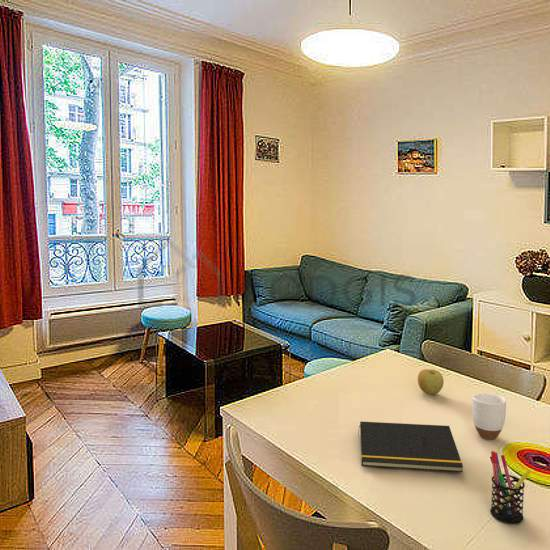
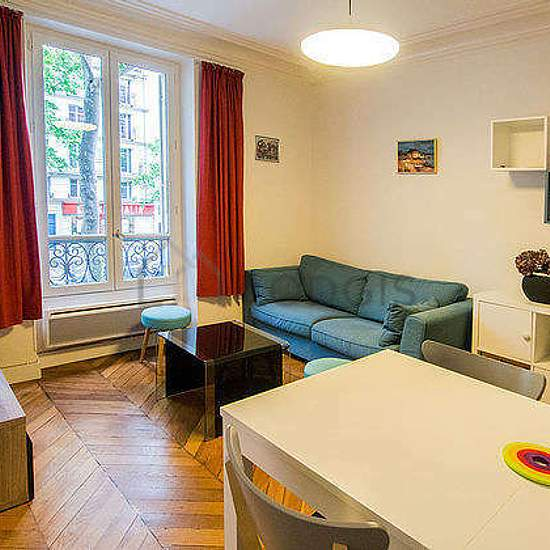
- pen holder [489,450,532,525]
- notepad [357,420,464,473]
- apple [417,368,445,396]
- mug [471,393,507,440]
